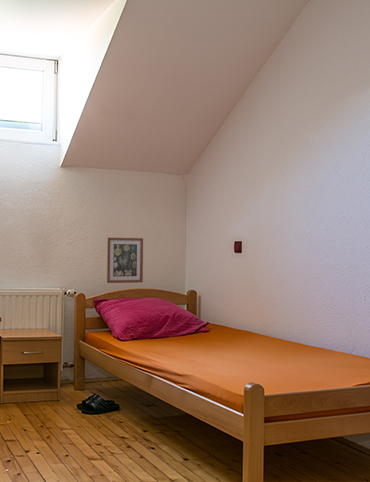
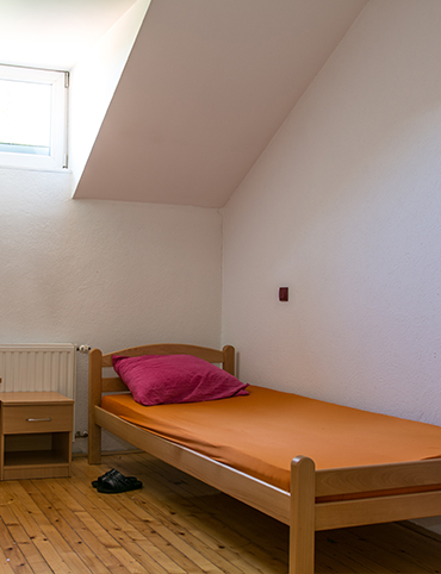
- wall art [106,237,144,284]
